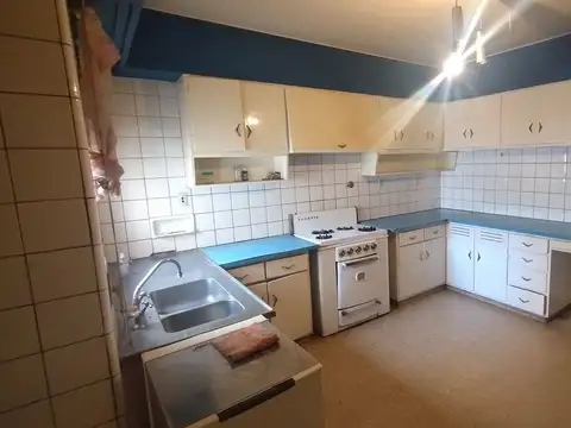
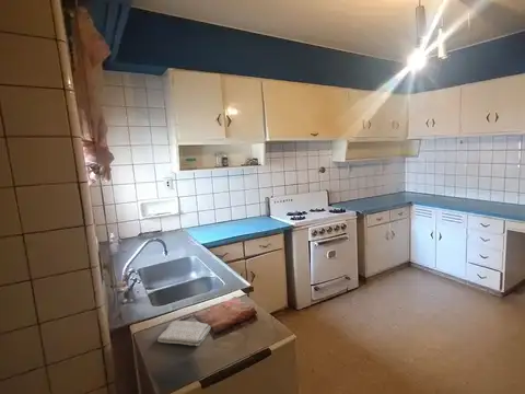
+ washcloth [156,320,212,347]
